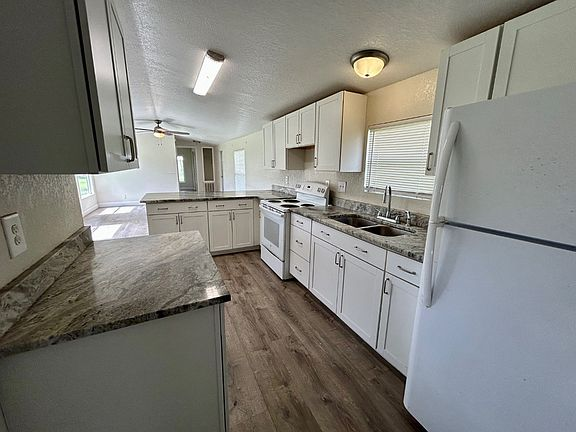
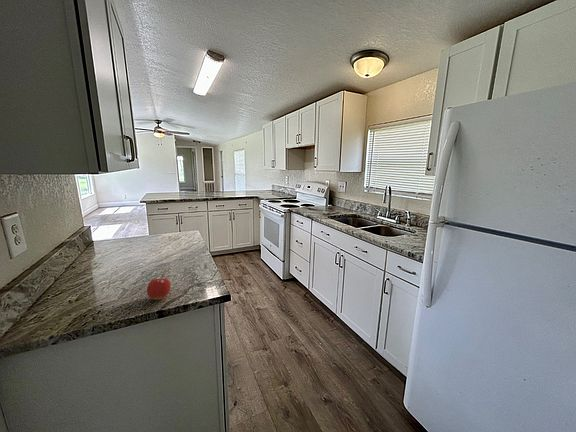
+ fruit [146,274,172,301]
